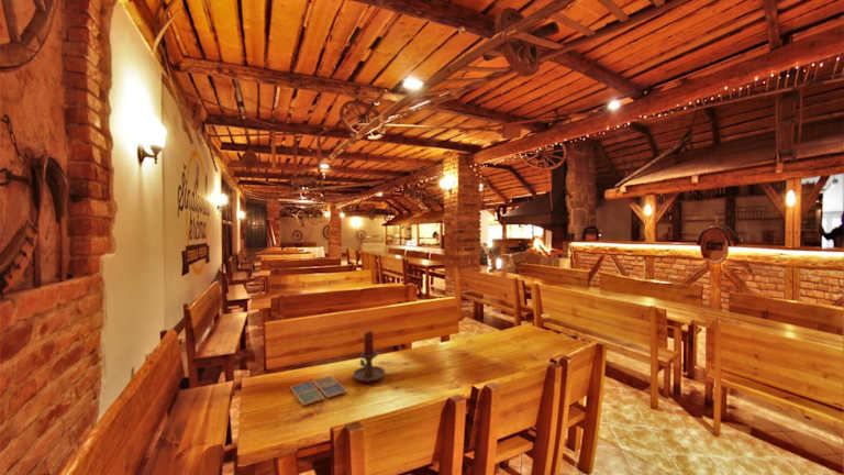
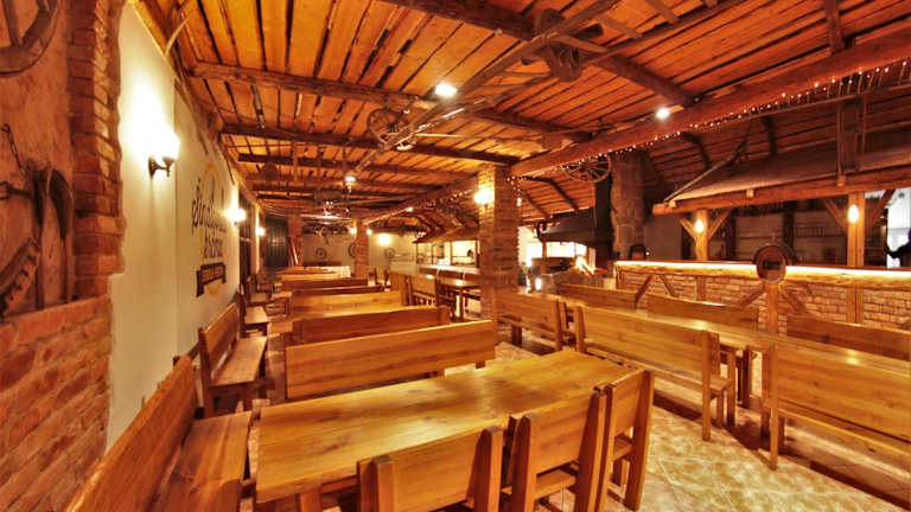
- candle holder [352,330,386,384]
- drink coaster [289,375,348,407]
